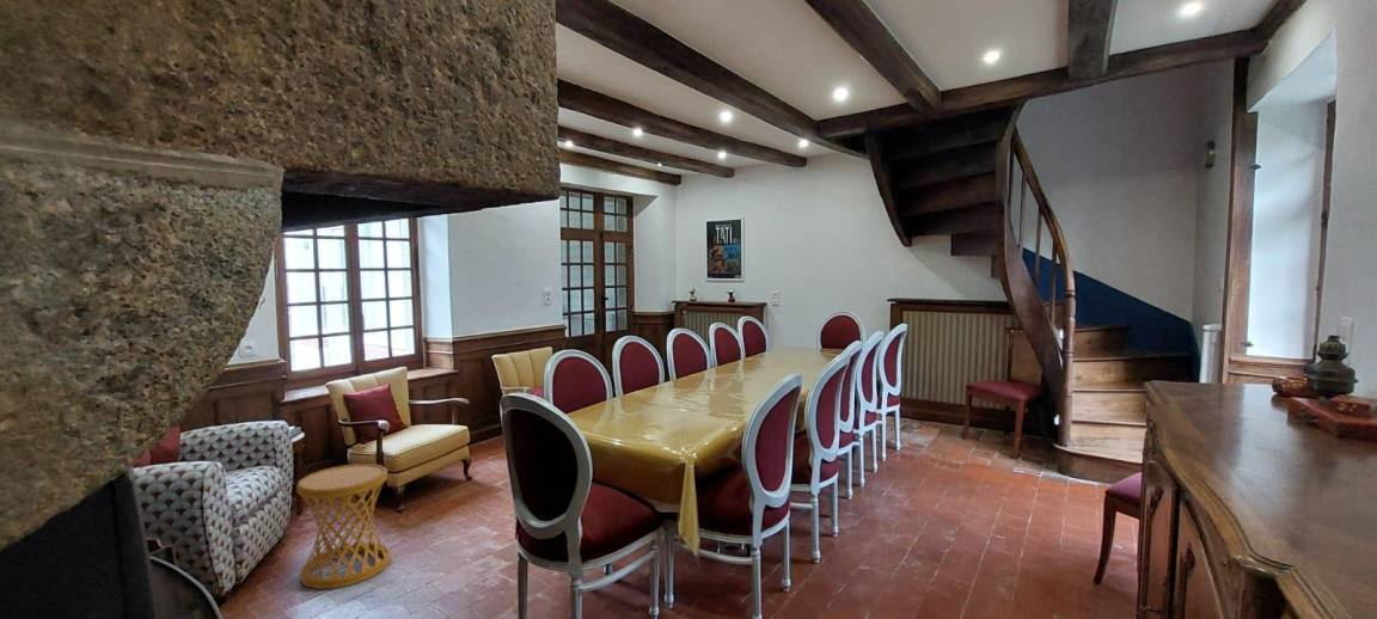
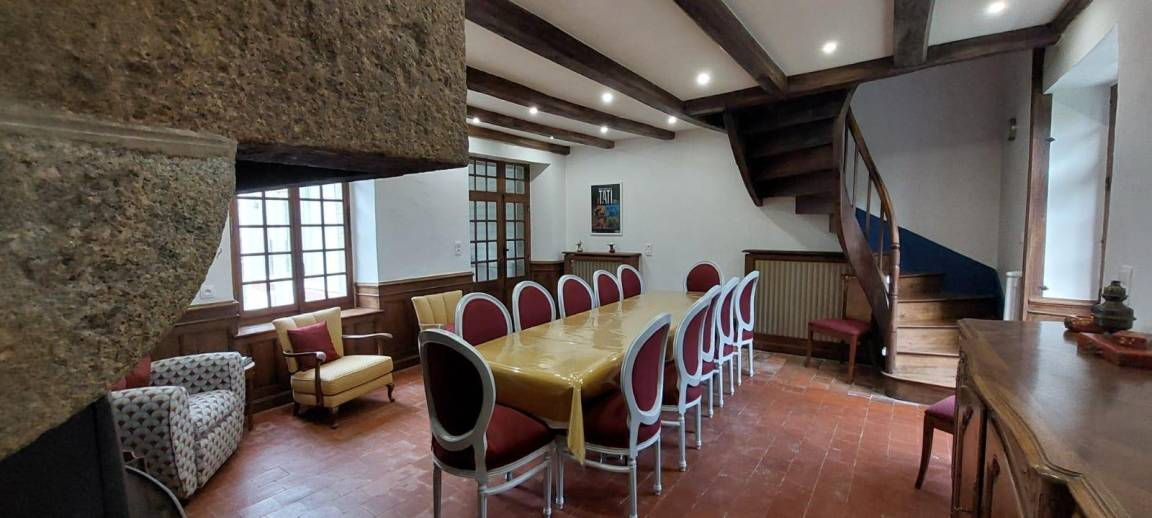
- side table [295,462,391,590]
